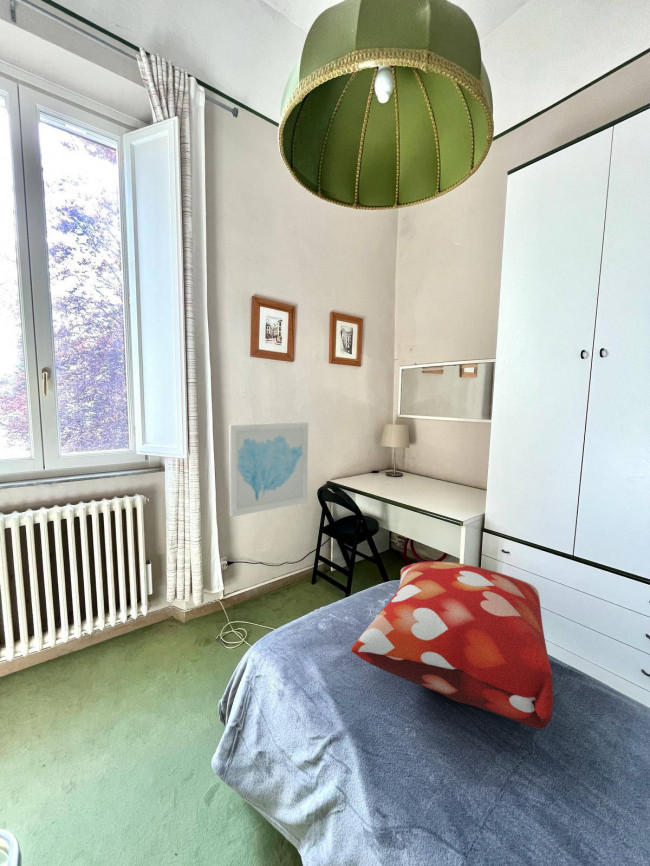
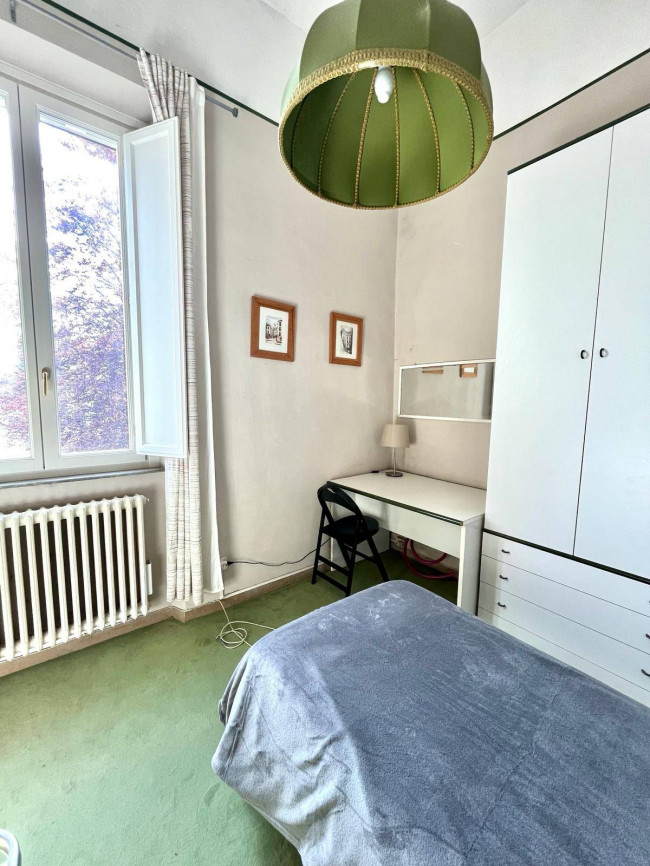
- decorative pillow [350,560,554,730]
- wall art [228,421,309,518]
